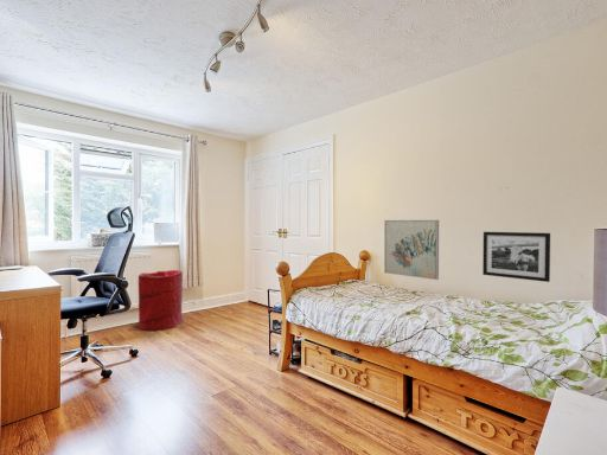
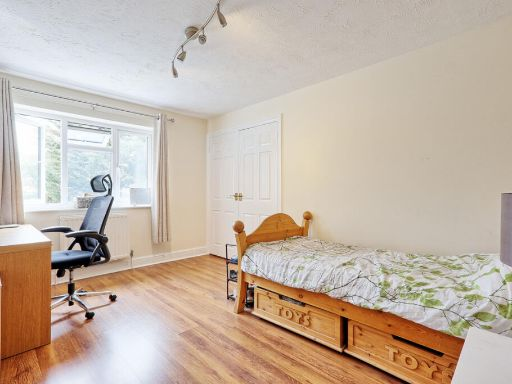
- laundry hamper [138,269,184,333]
- picture frame [481,231,551,283]
- wall art [383,219,440,281]
